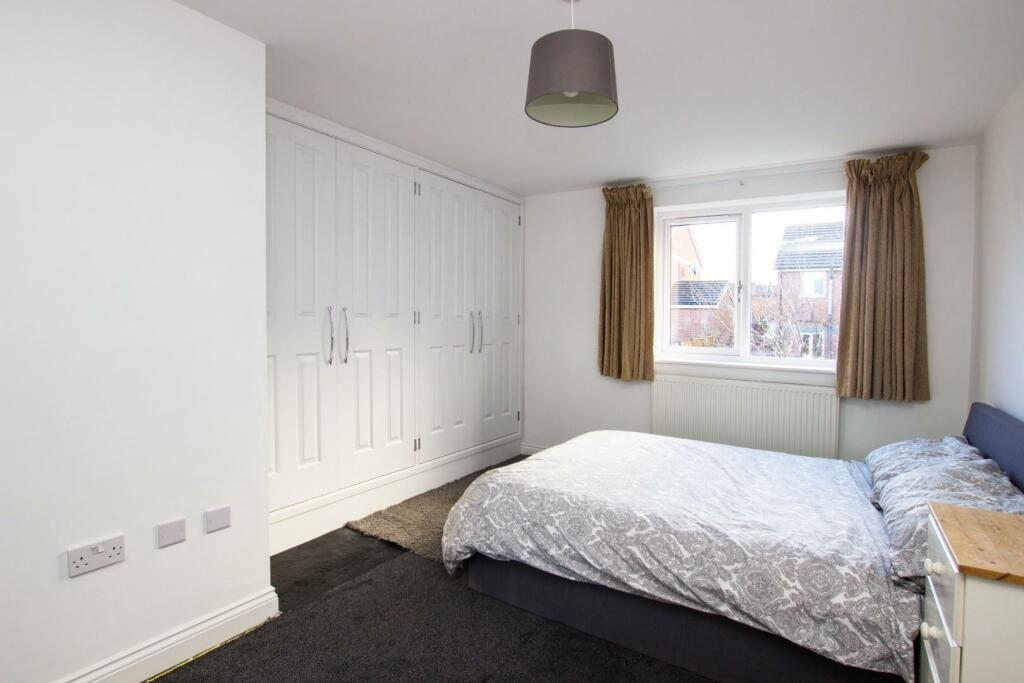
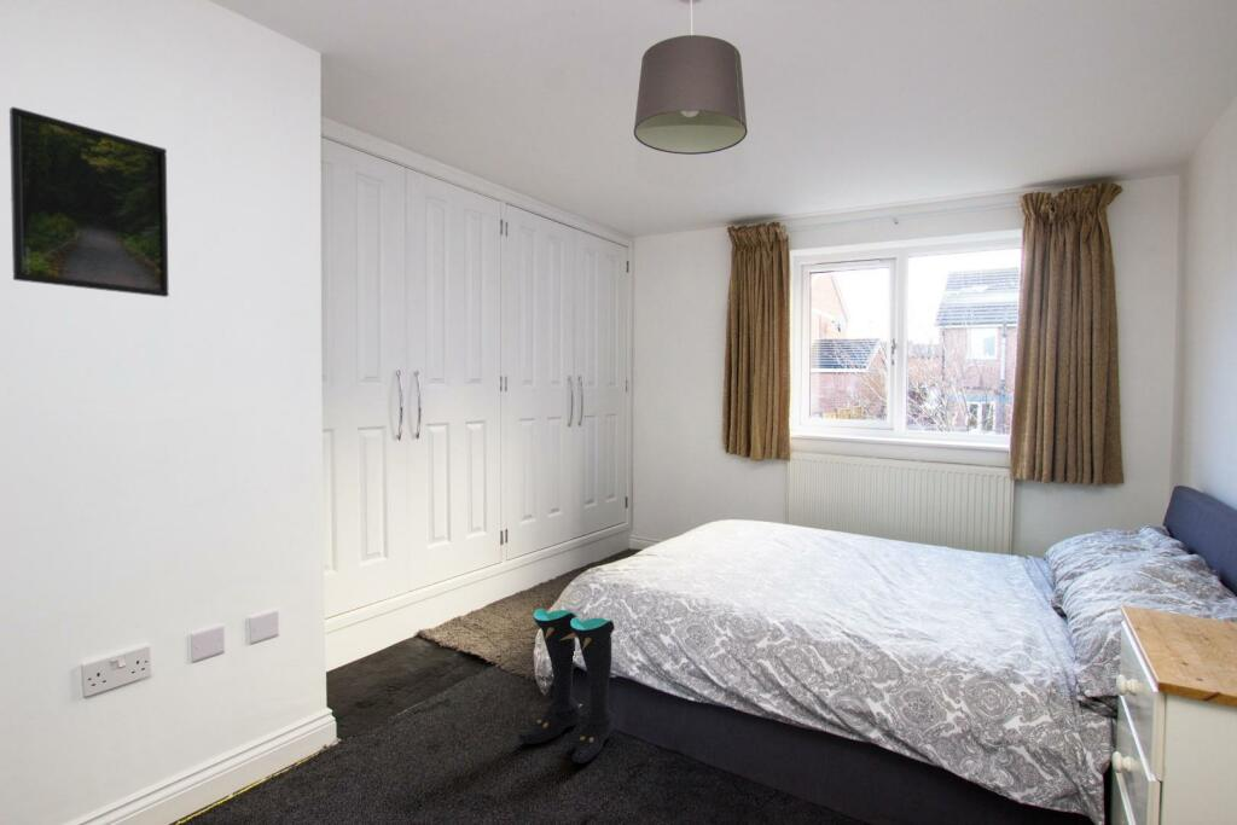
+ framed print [8,106,170,298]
+ boots [517,608,617,765]
